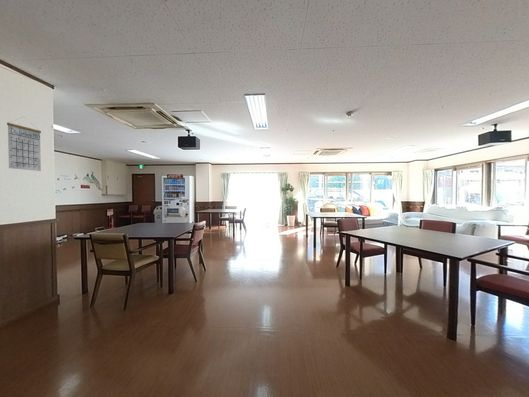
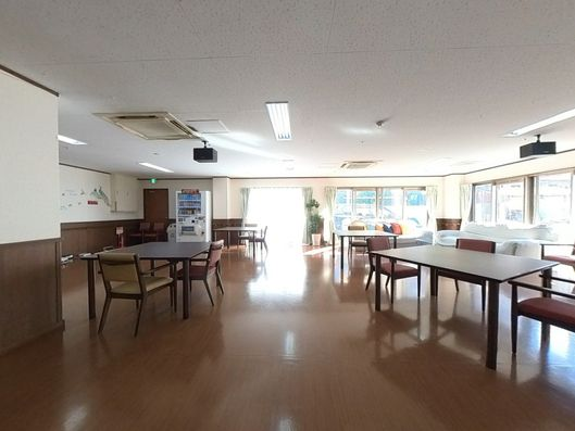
- calendar [6,116,42,172]
